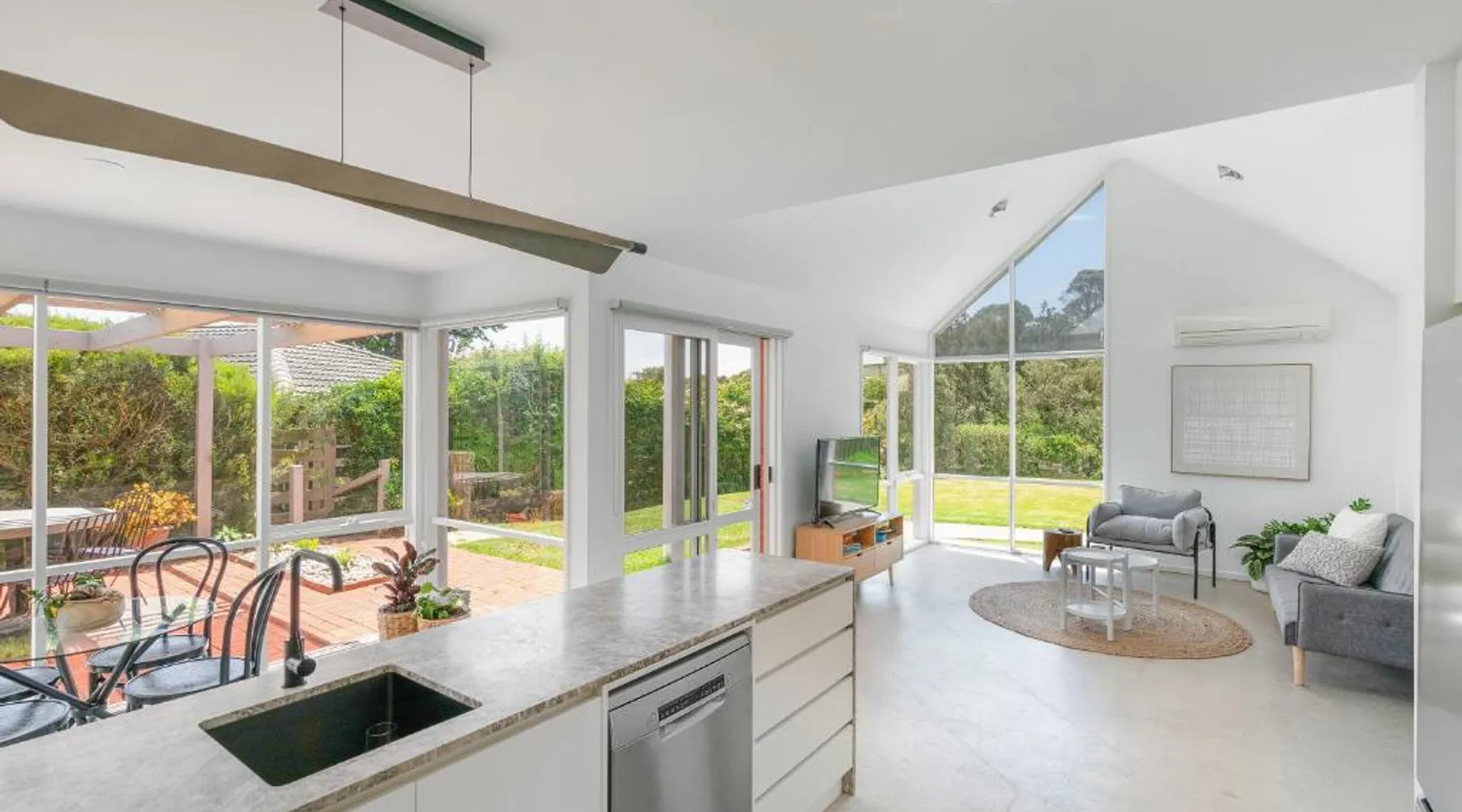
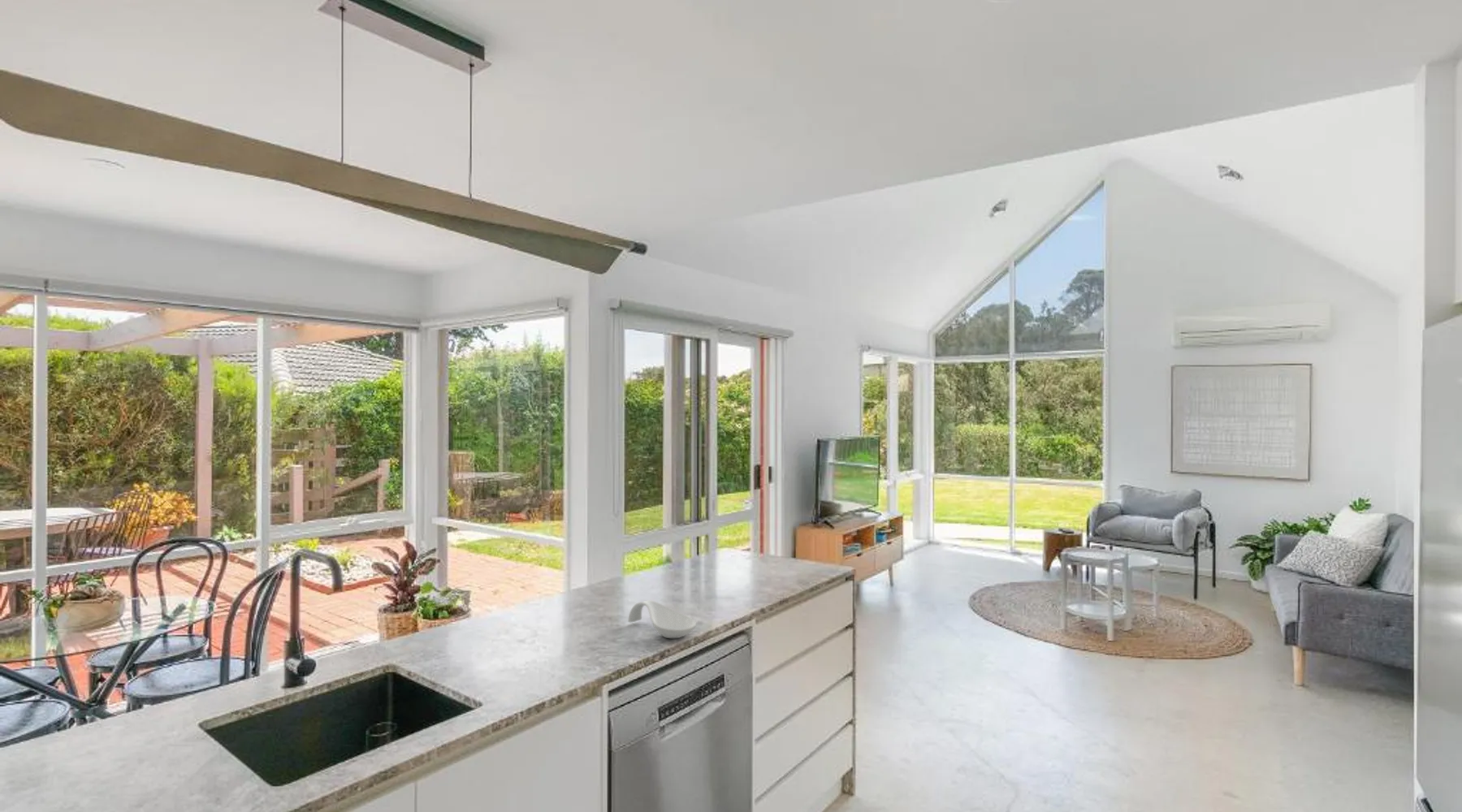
+ spoon rest [627,599,697,639]
